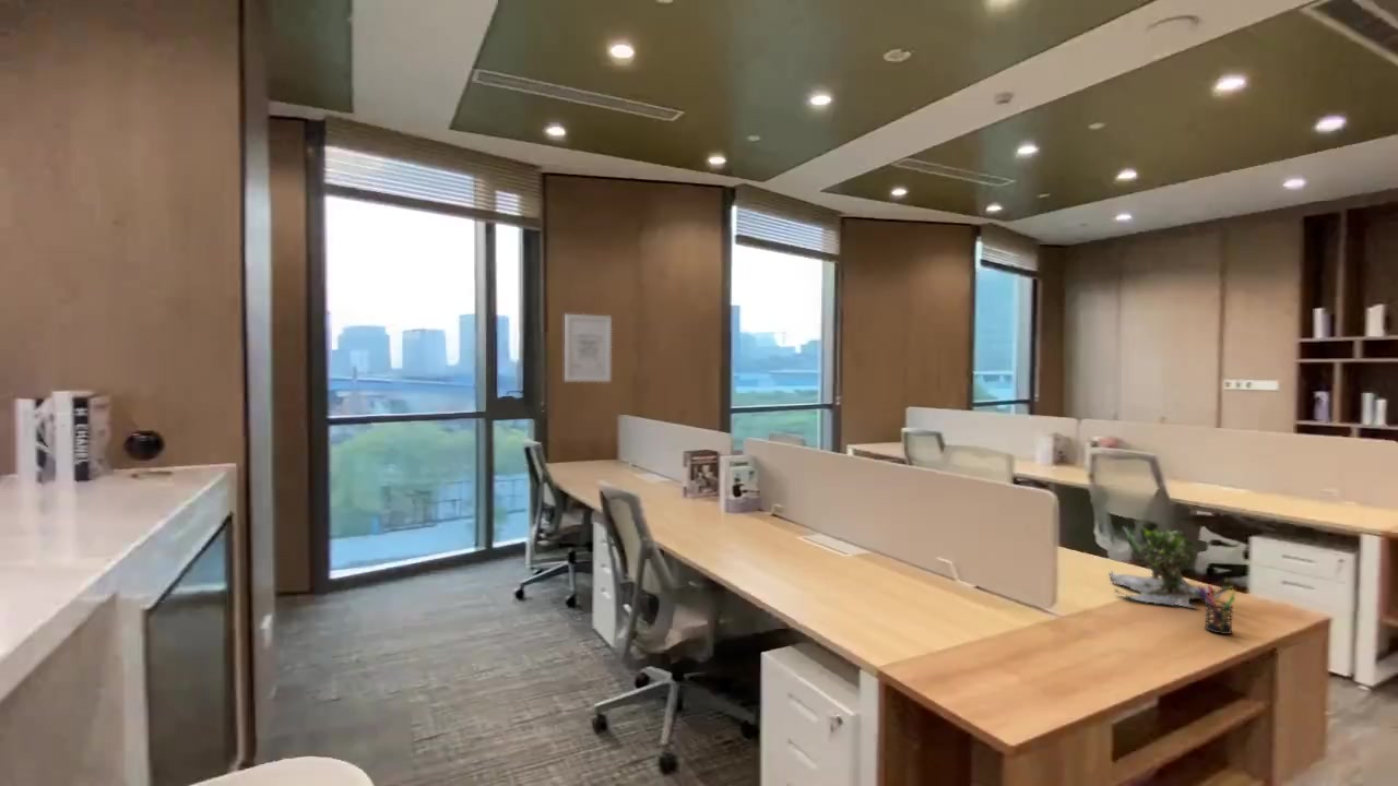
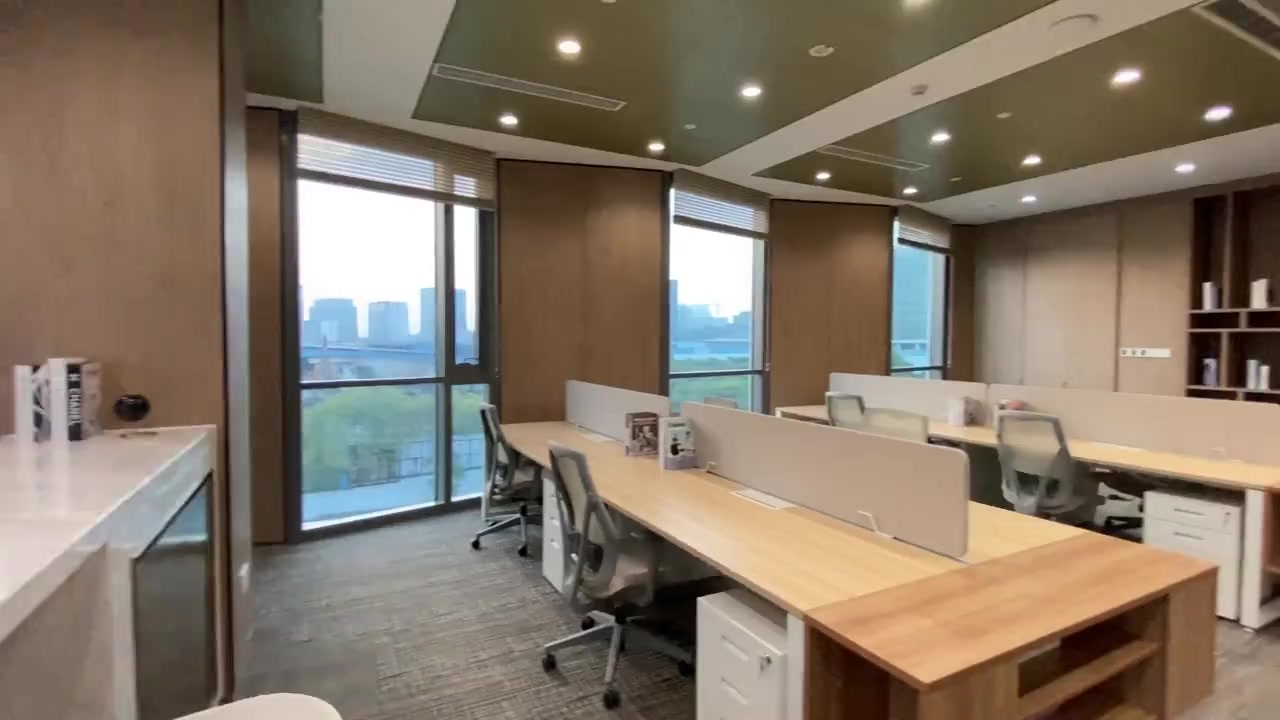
- pen holder [1197,584,1236,635]
- wall art [564,313,613,383]
- plant [1107,526,1234,609]
